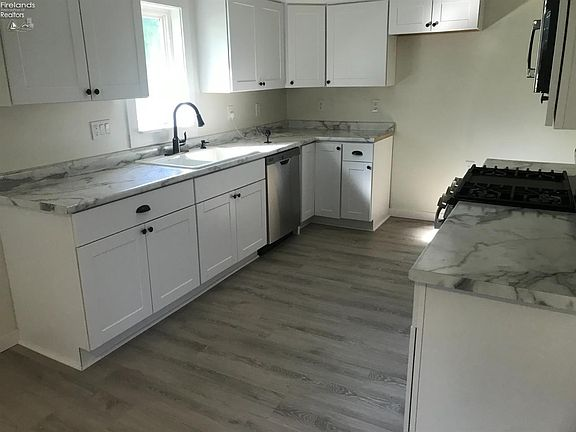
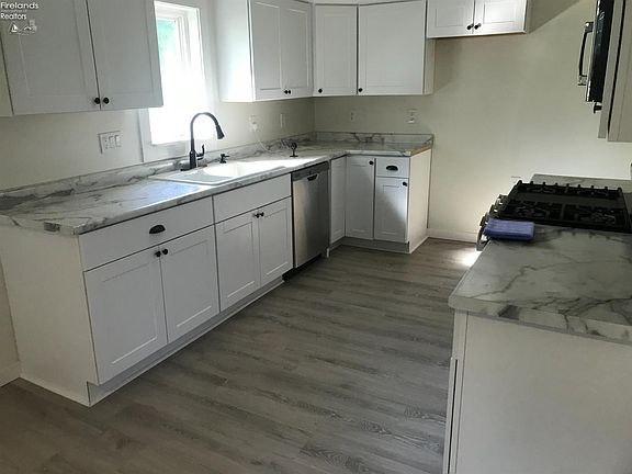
+ dish towel [481,217,535,240]
